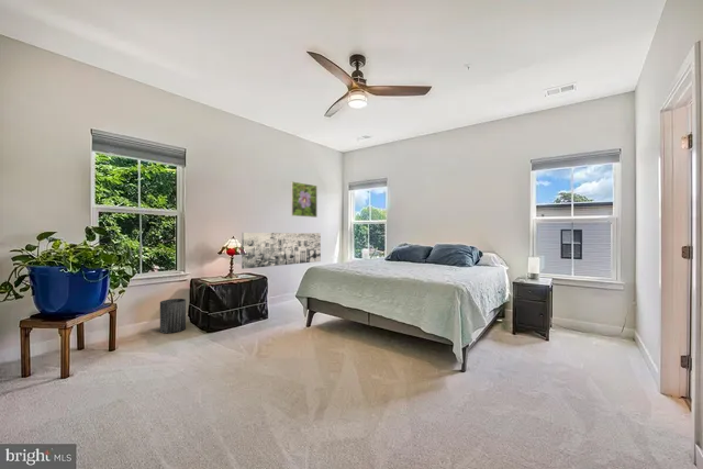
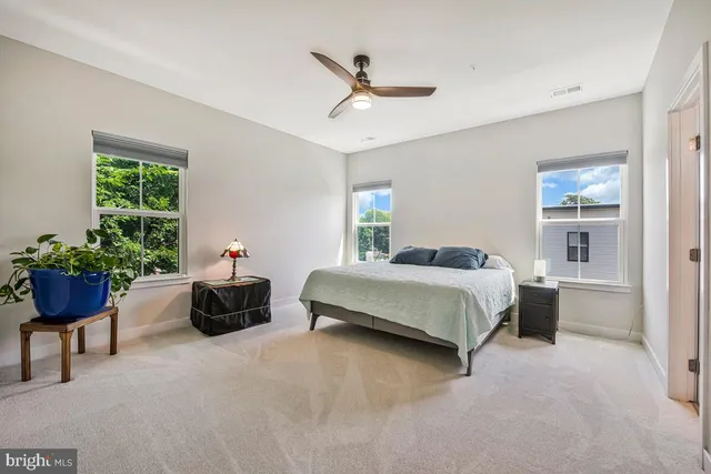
- wall art [241,232,322,270]
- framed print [290,180,319,219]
- trash can [159,298,187,334]
